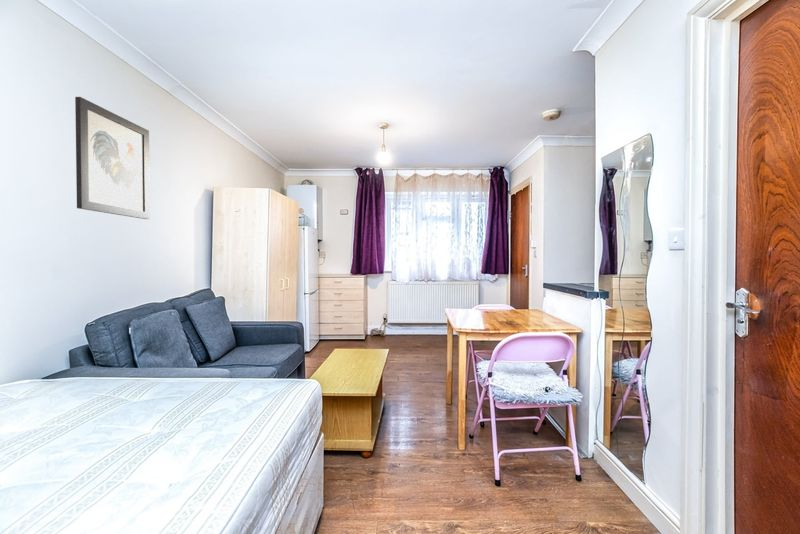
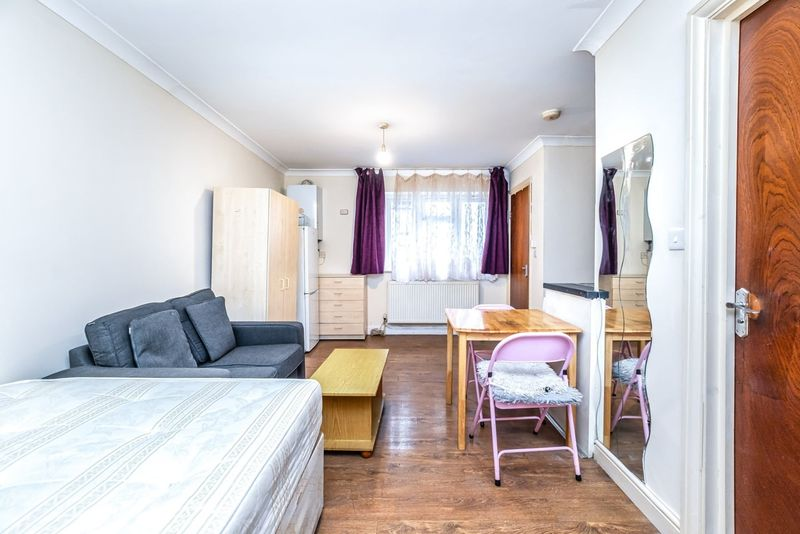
- wall art [74,96,151,220]
